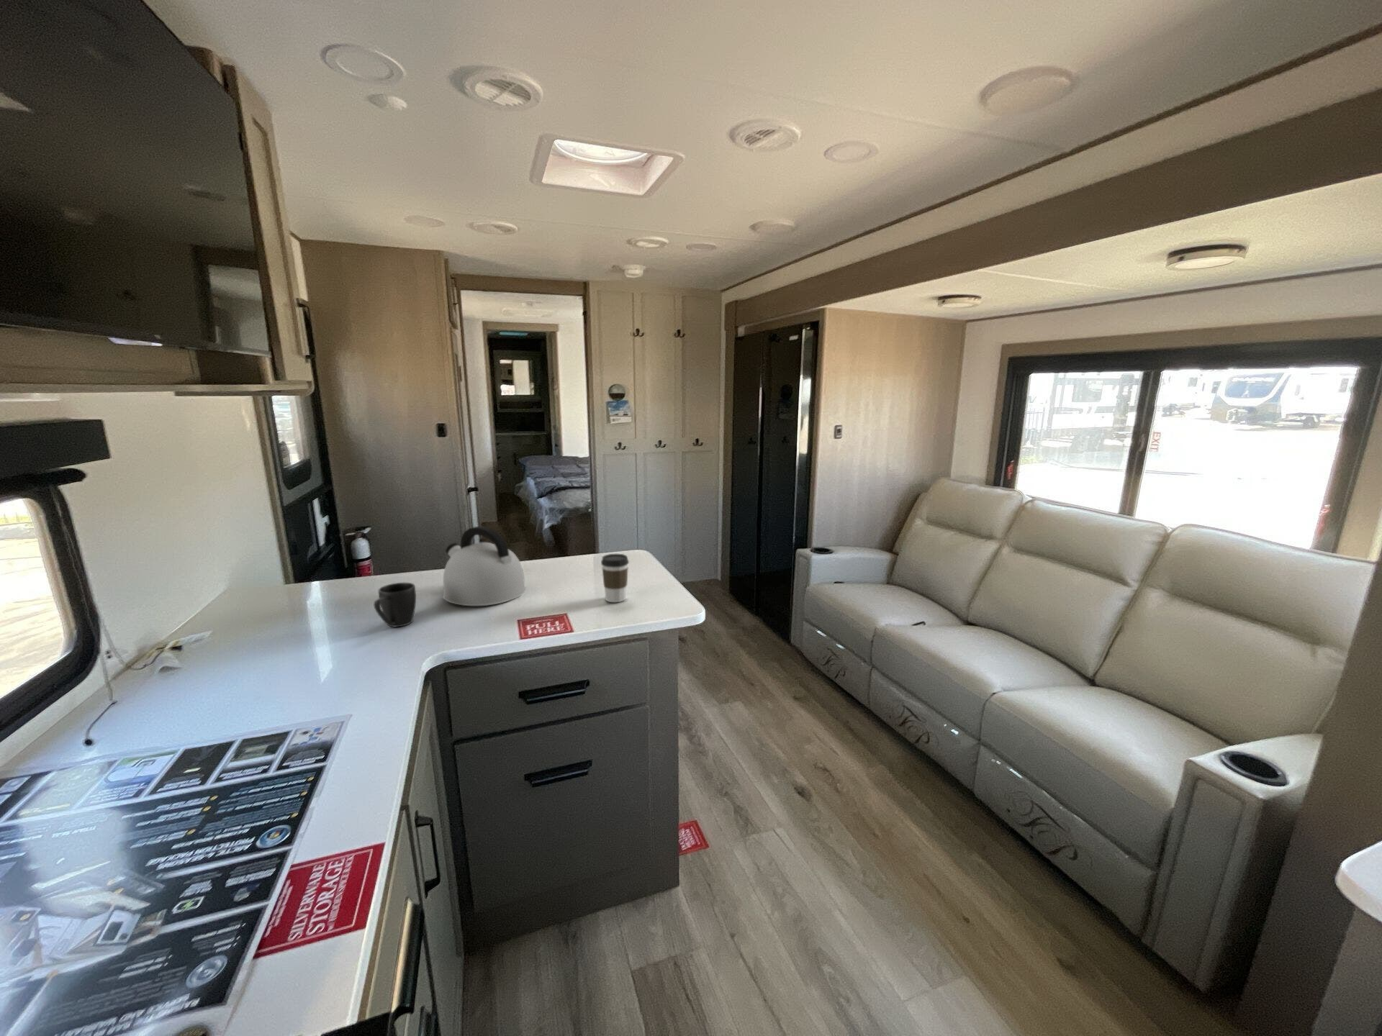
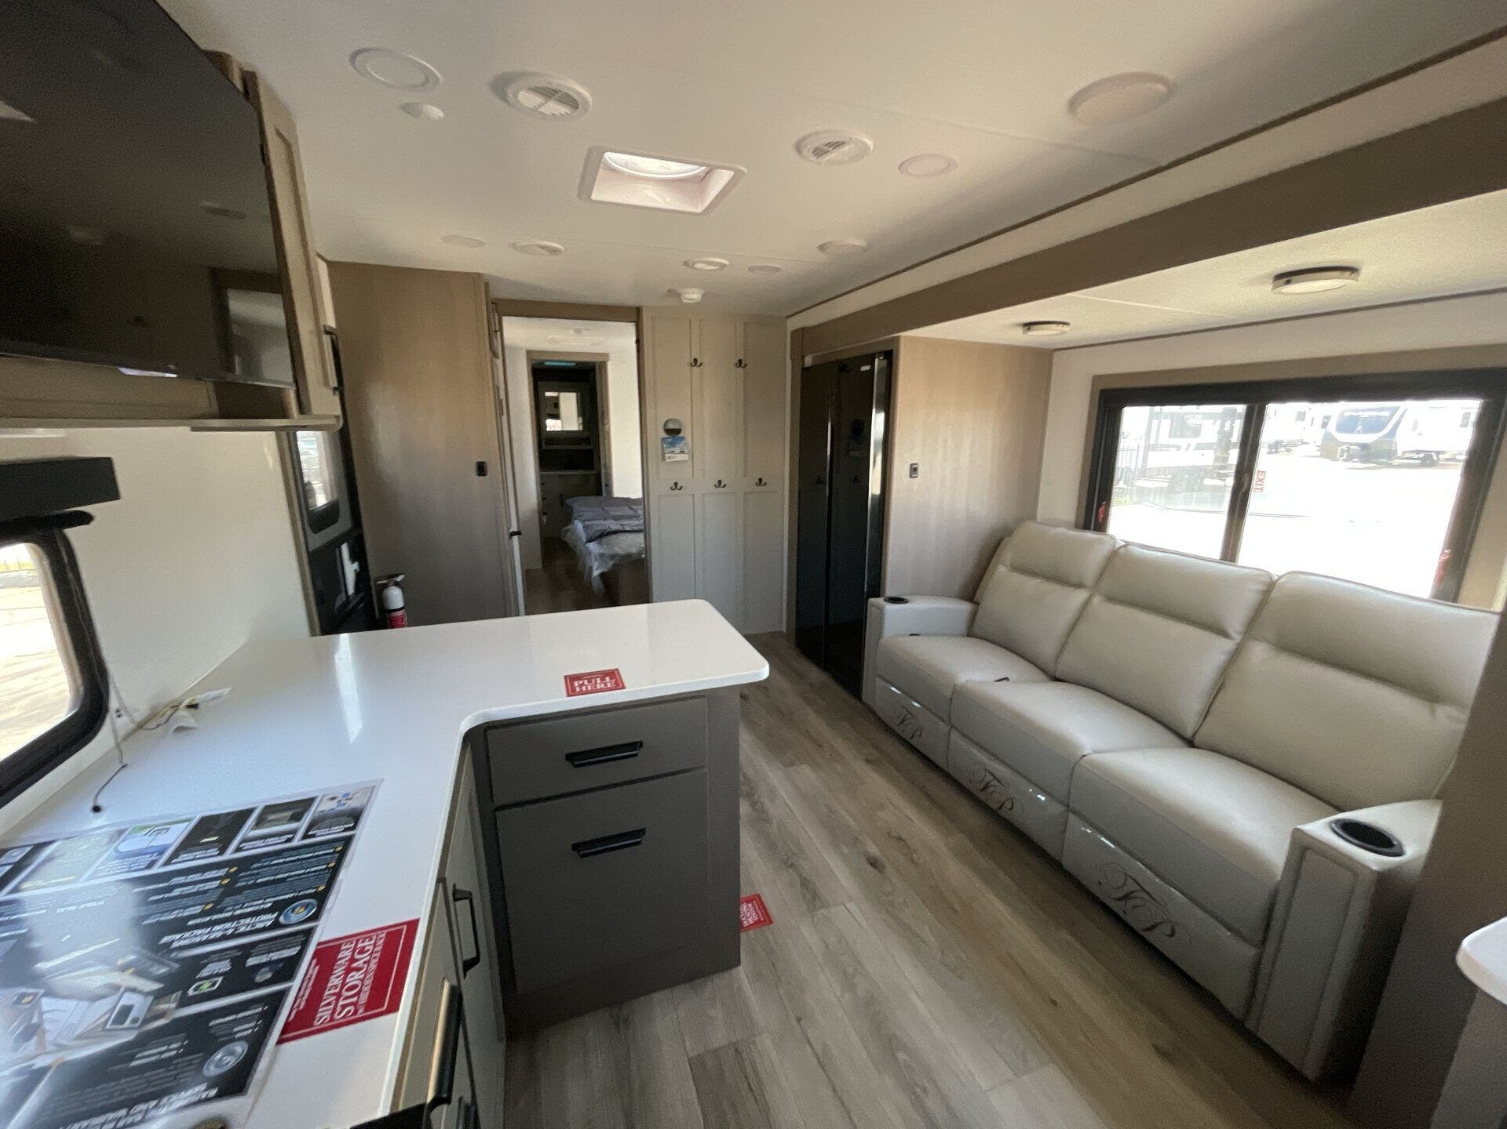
- kettle [442,526,527,606]
- mug [373,582,417,627]
- coffee cup [601,553,630,603]
